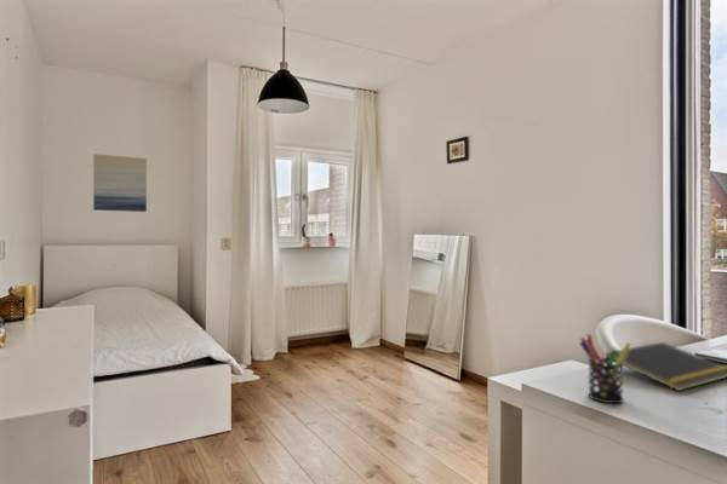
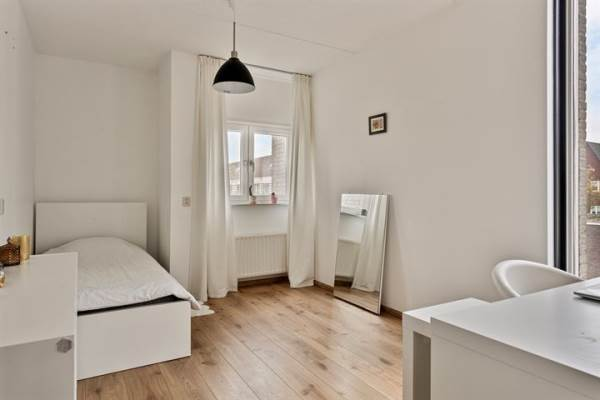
- pen holder [579,333,632,404]
- notepad [605,341,727,392]
- wall art [92,152,148,213]
